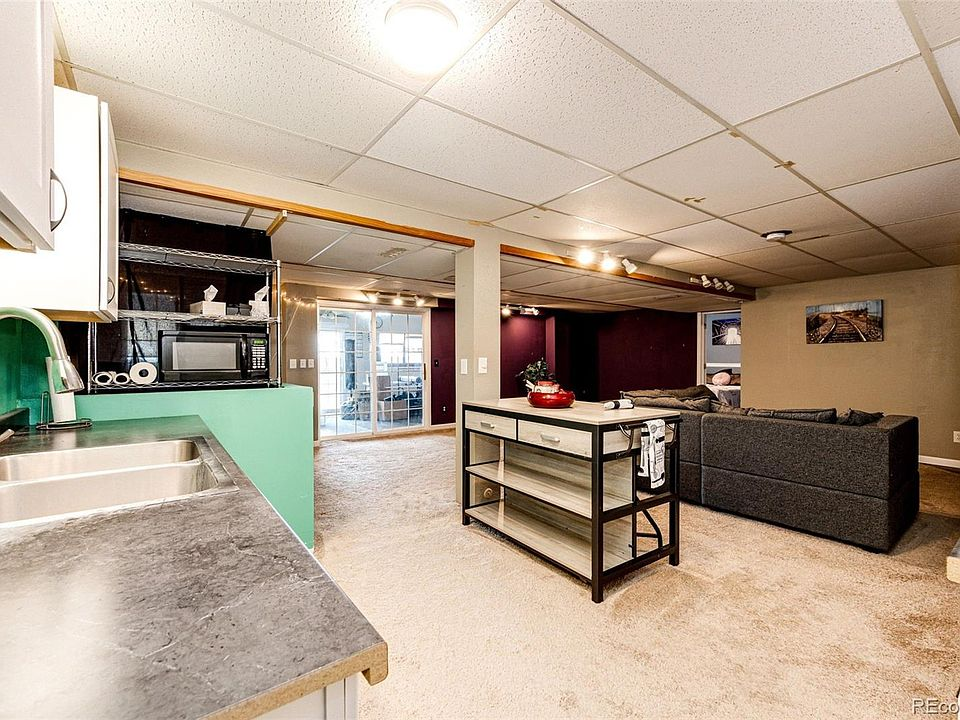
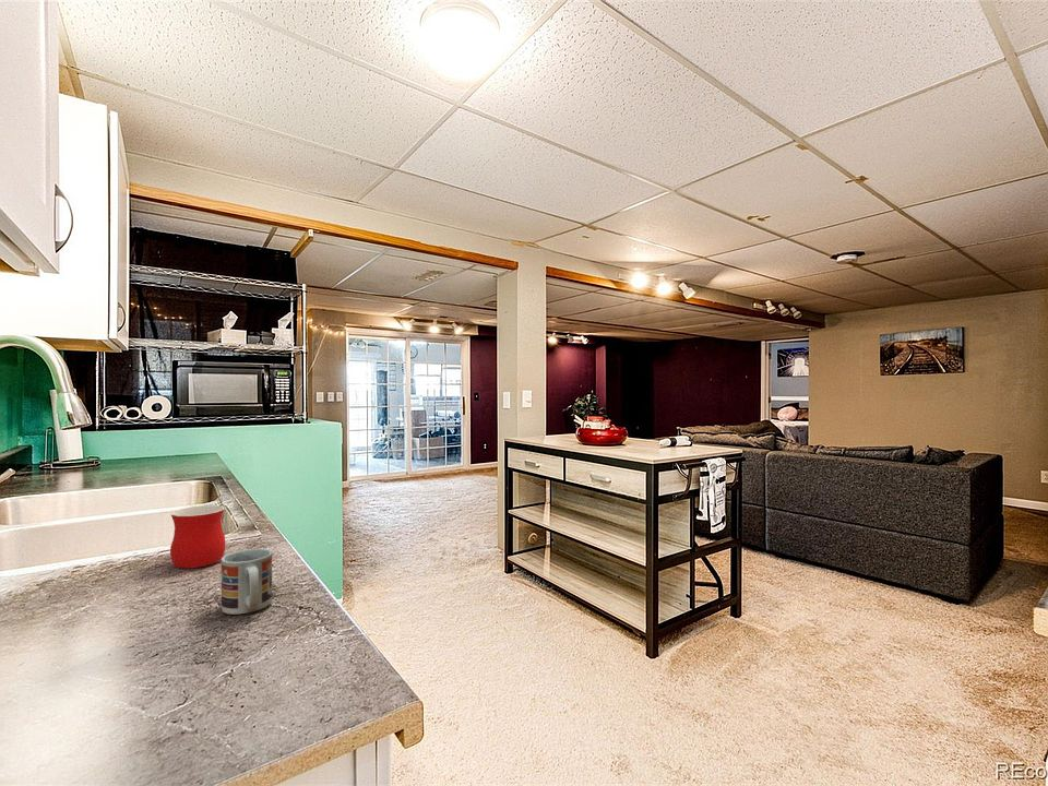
+ mug [169,504,226,570]
+ cup [219,548,274,616]
